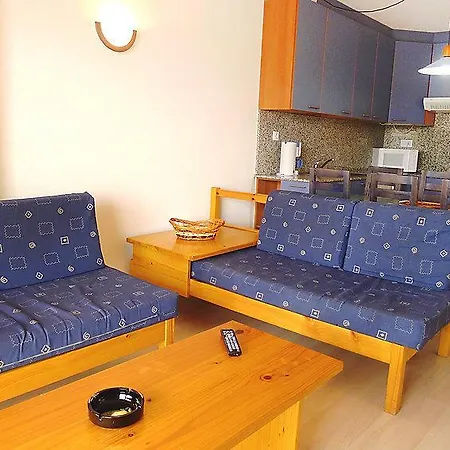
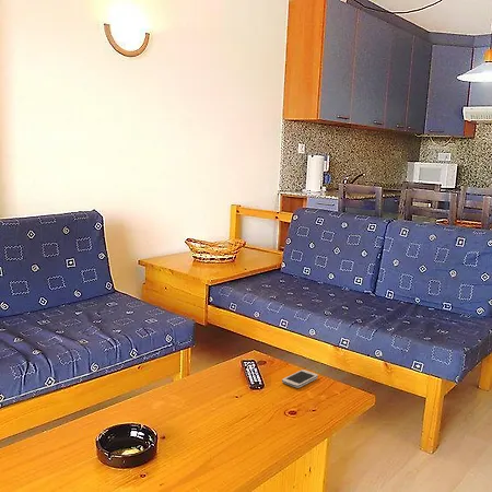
+ smartphone [281,368,319,388]
